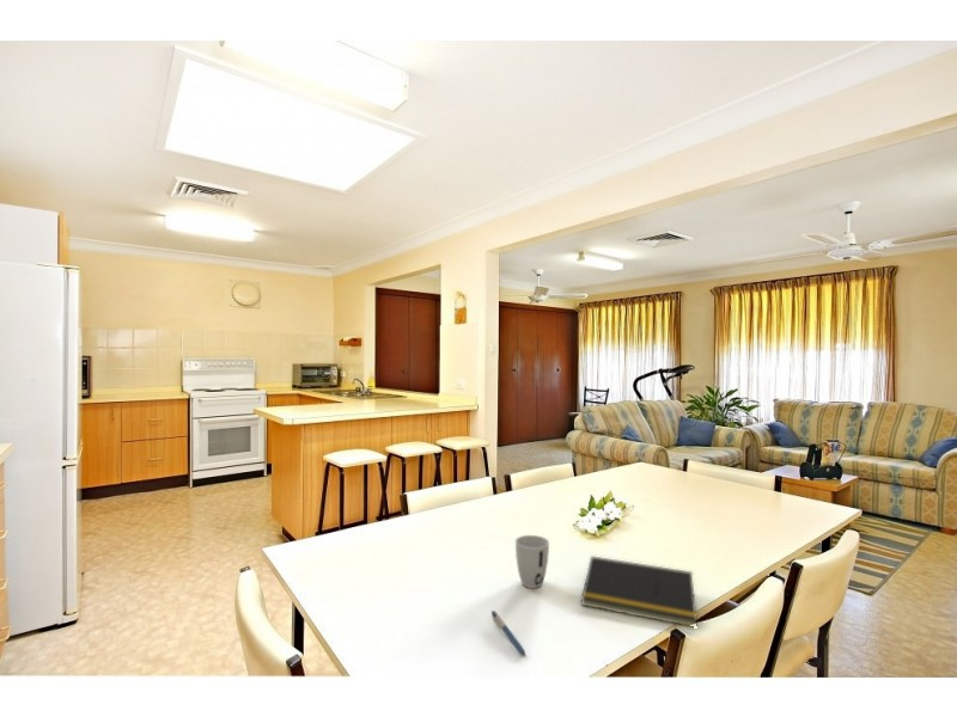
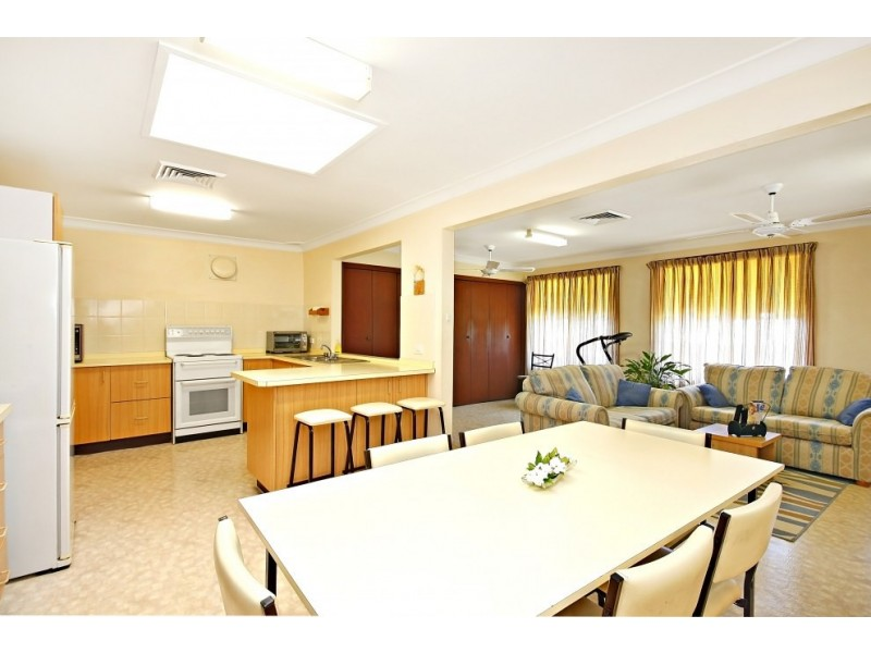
- notepad [580,554,699,627]
- pen [490,609,526,657]
- cup [514,534,550,589]
